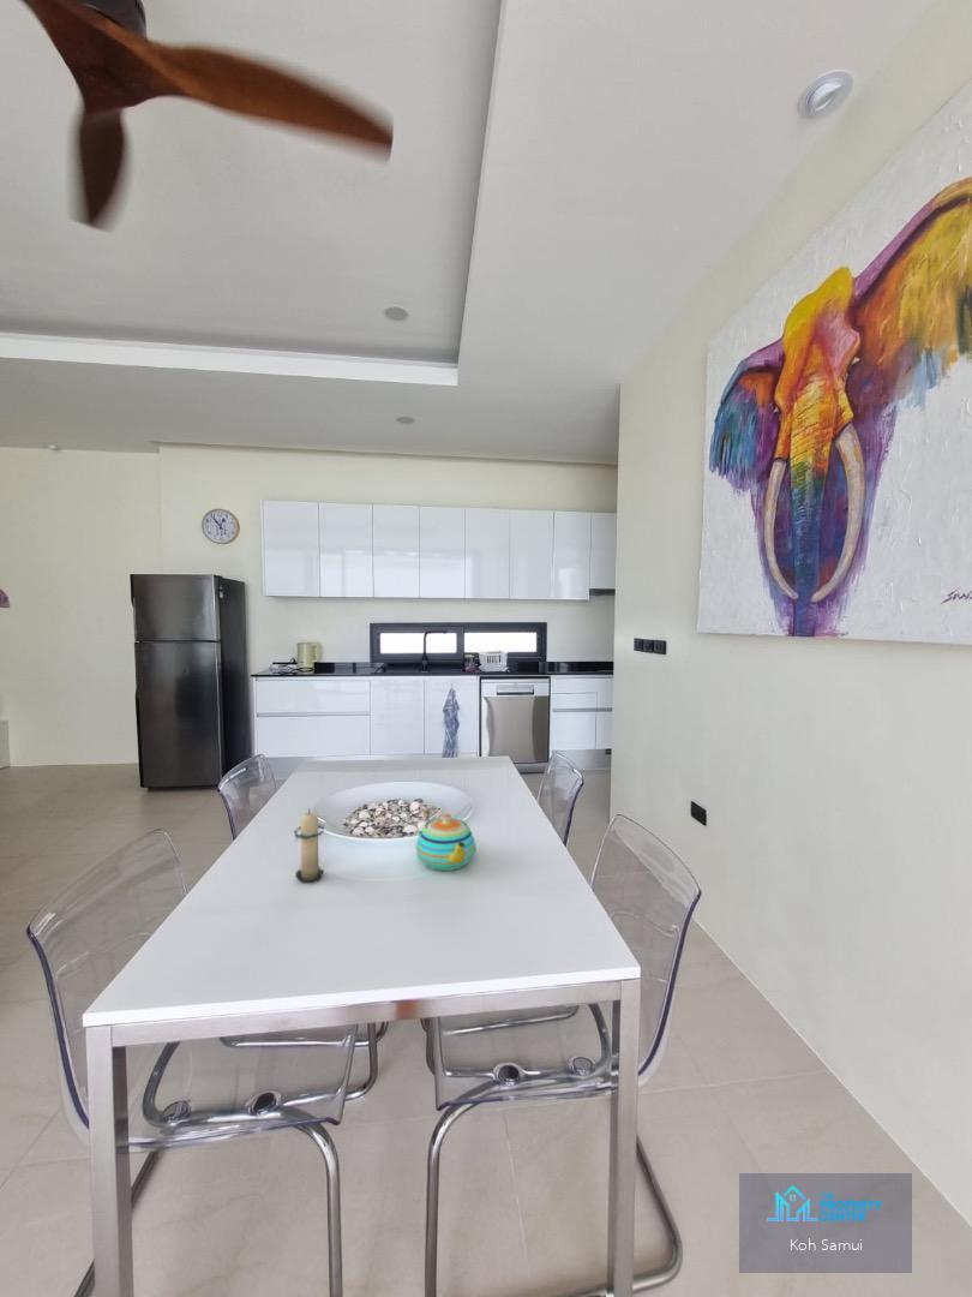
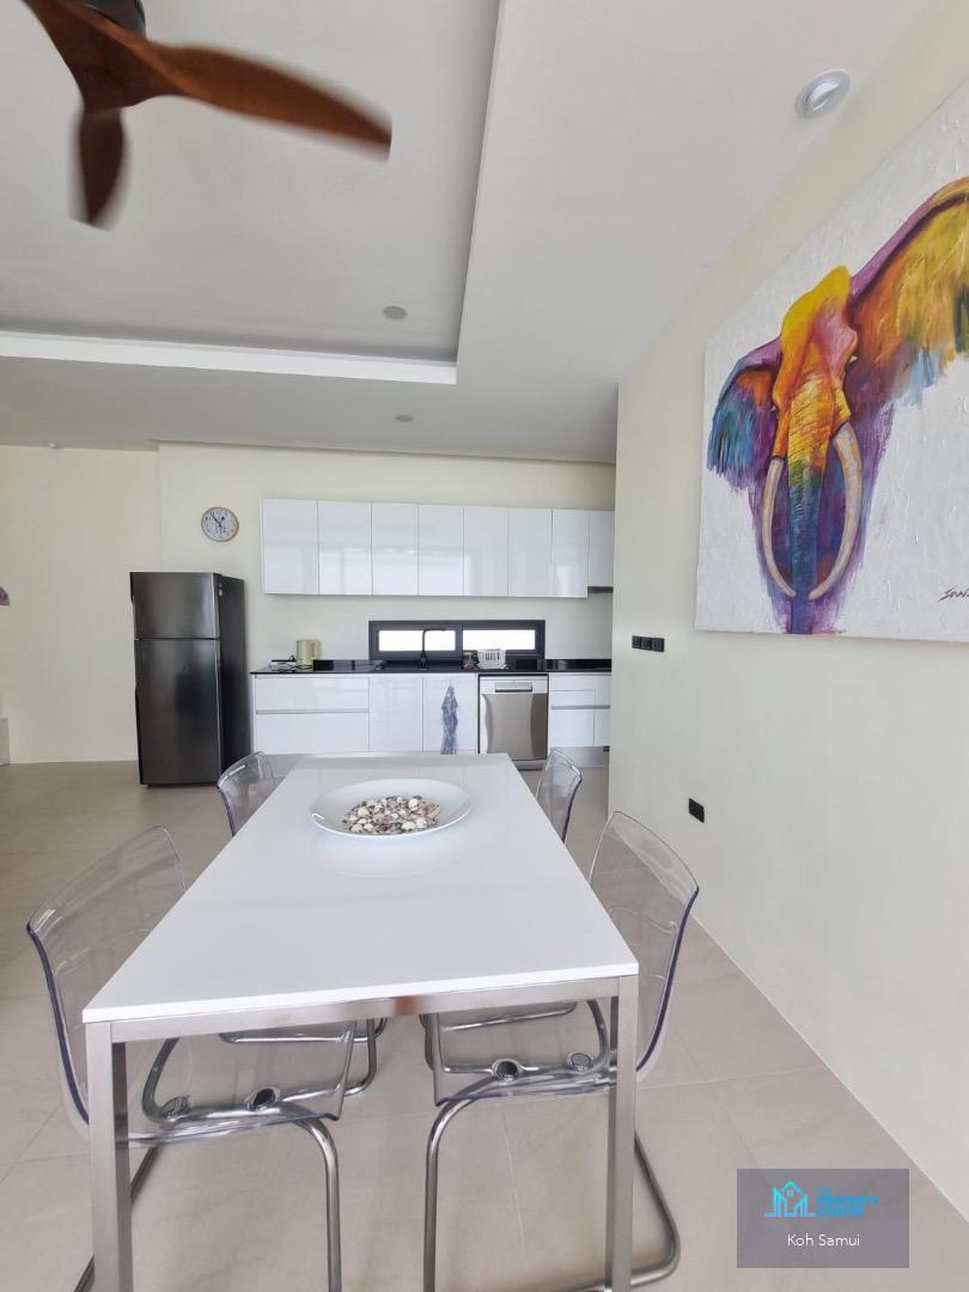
- candle [293,807,328,884]
- teapot [415,813,478,872]
